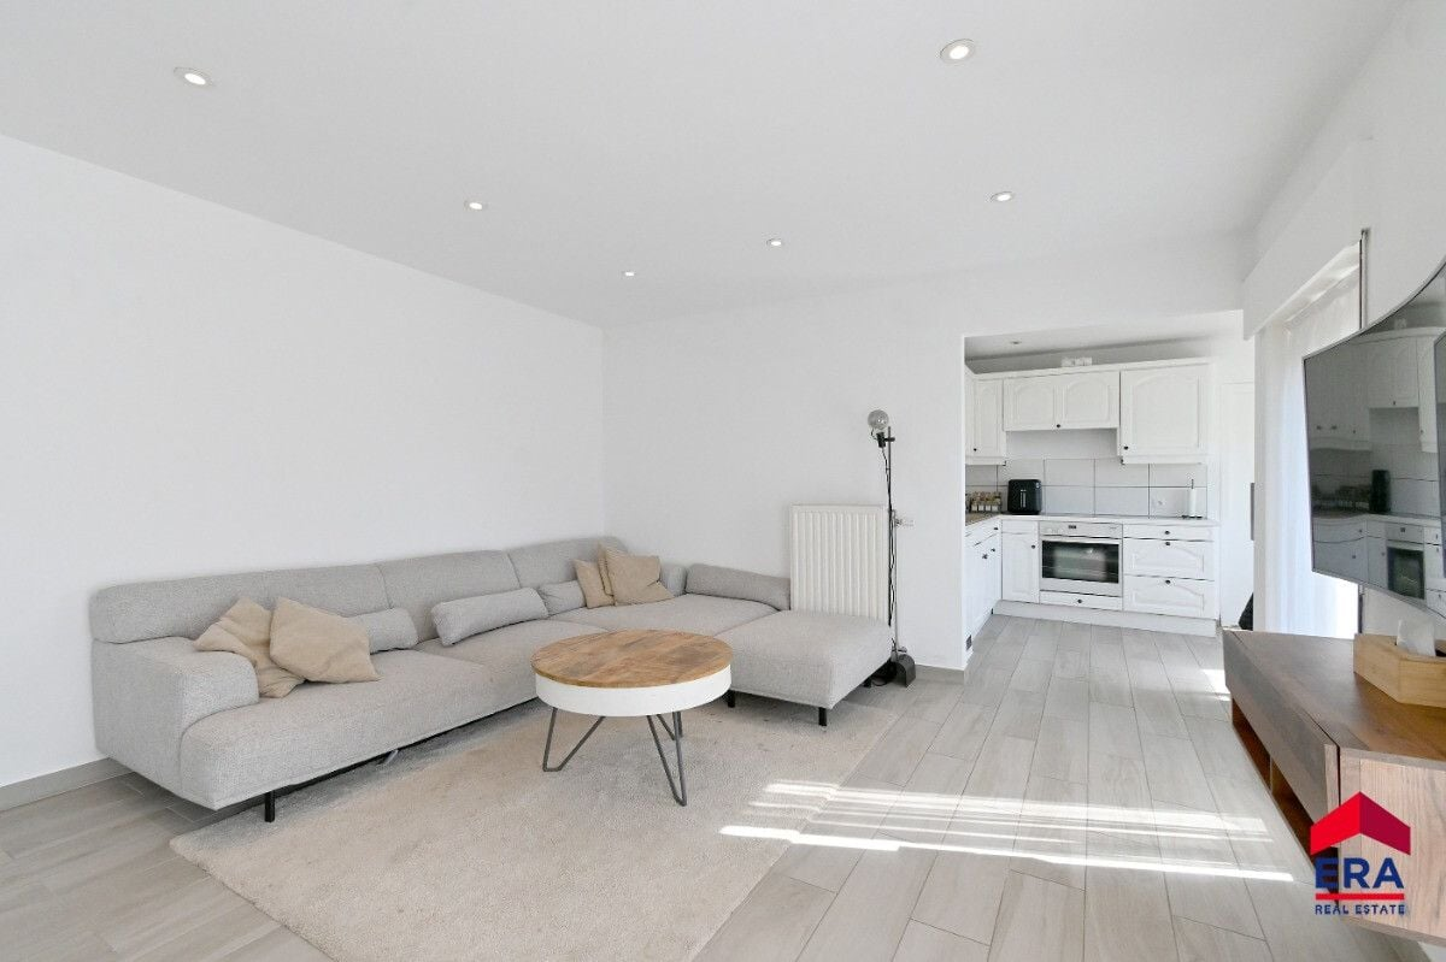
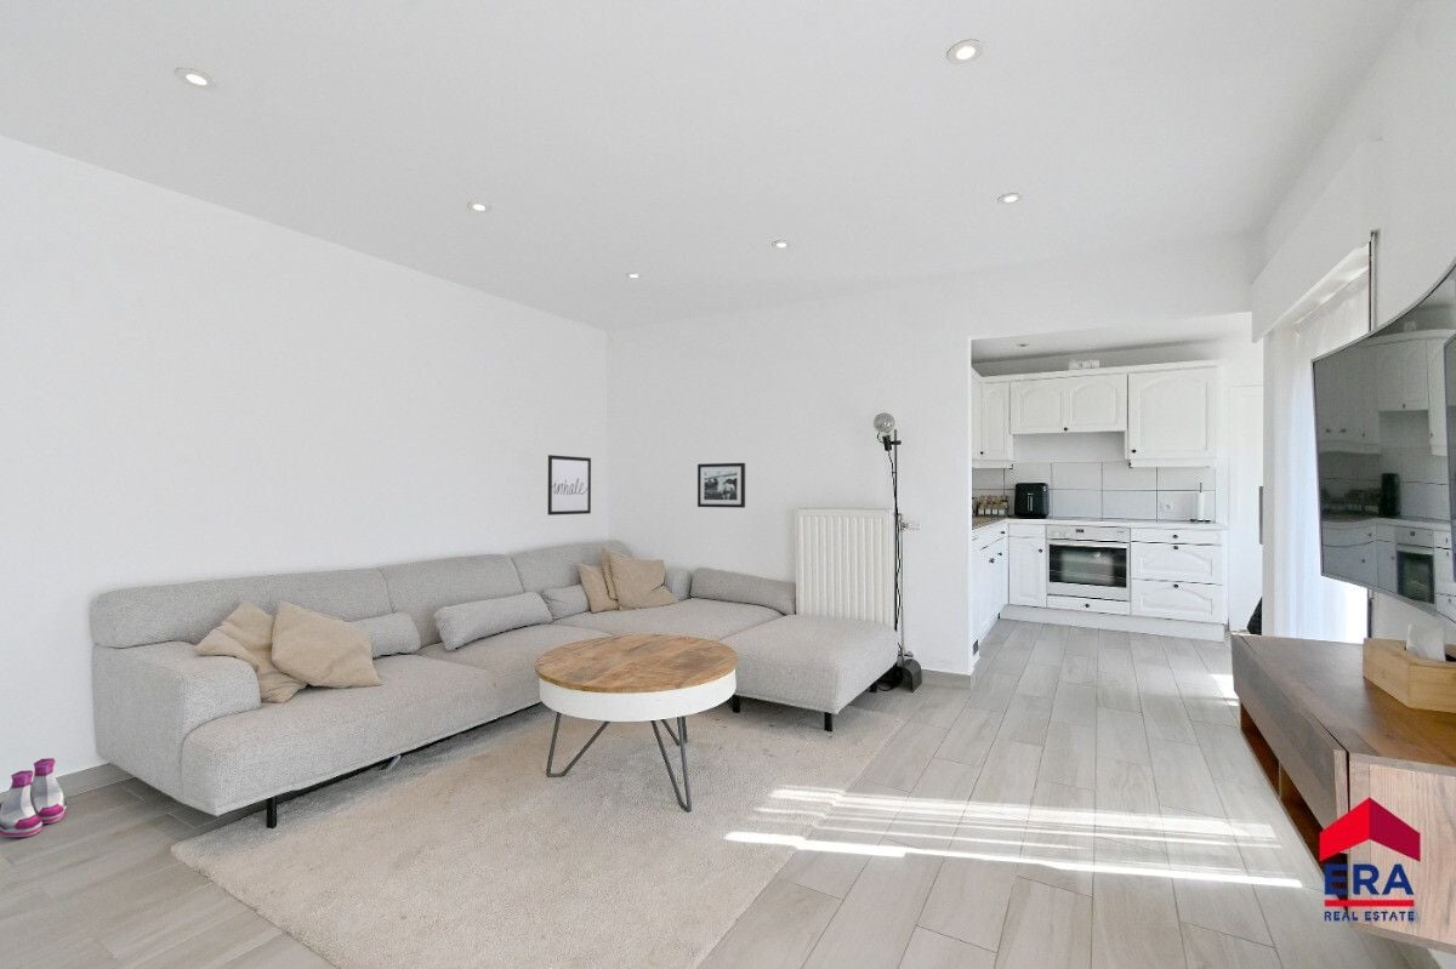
+ boots [0,757,68,838]
+ picture frame [696,462,746,509]
+ wall art [547,454,592,517]
